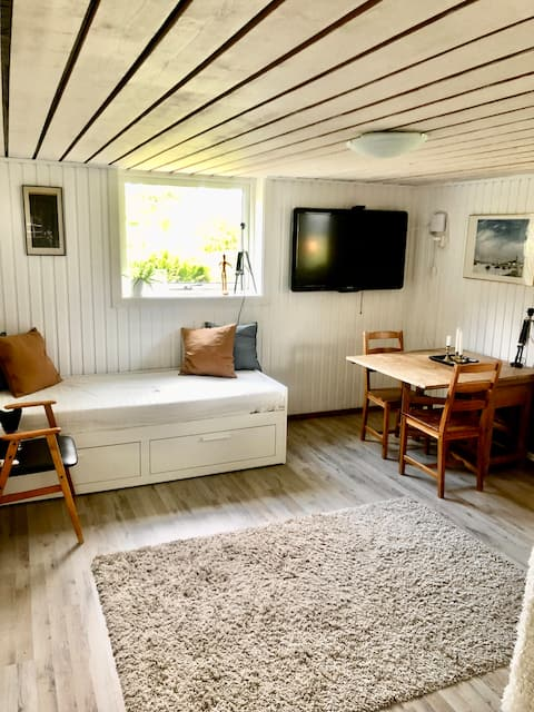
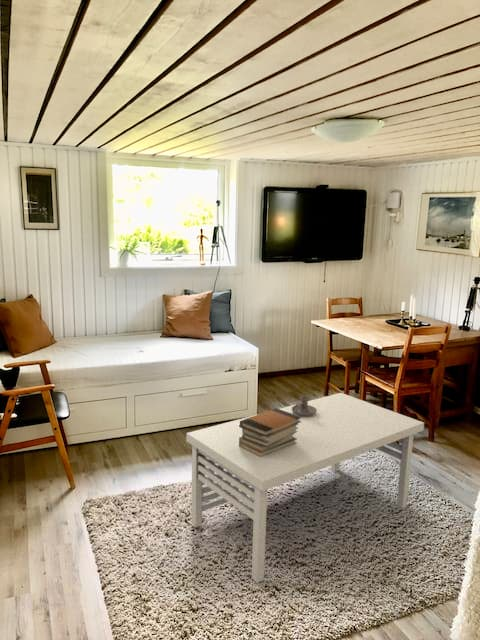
+ coffee table [185,392,425,584]
+ candle holder [292,395,317,416]
+ book stack [239,407,301,457]
